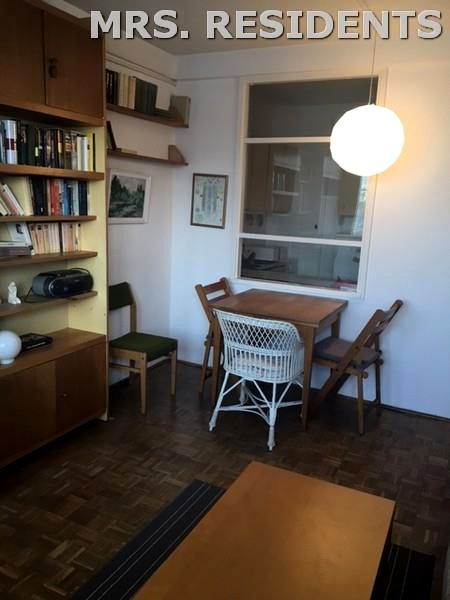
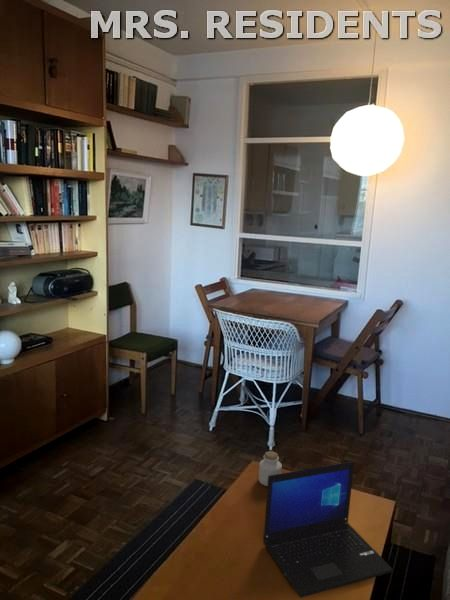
+ laptop [262,460,394,599]
+ jar [258,450,283,487]
